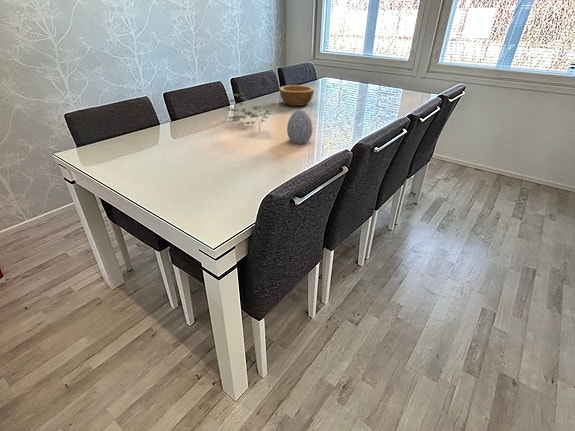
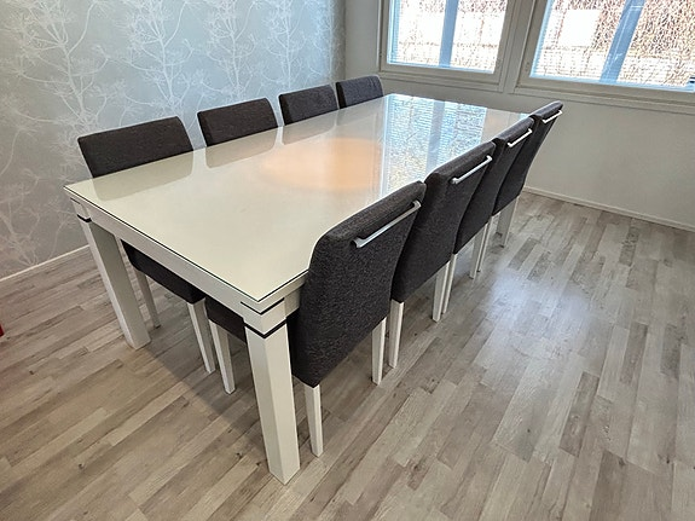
- plant [223,92,274,133]
- bowl [279,84,315,107]
- decorative egg [286,109,314,145]
